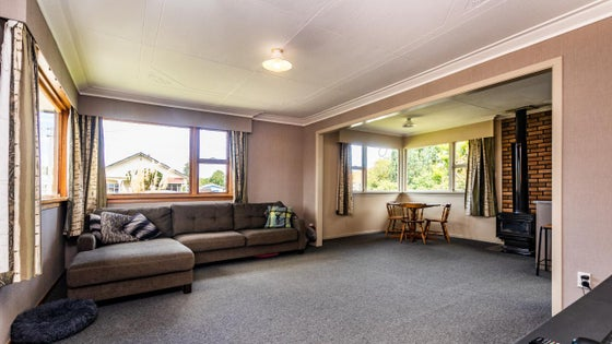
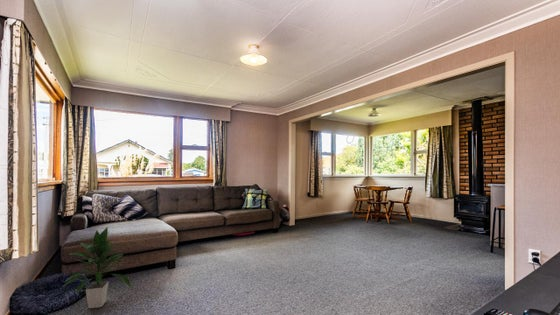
+ indoor plant [61,226,132,309]
